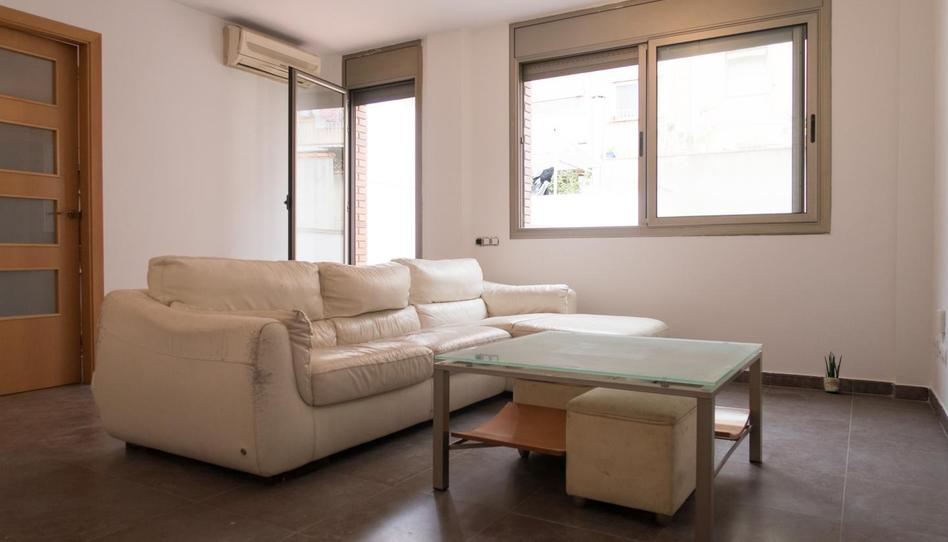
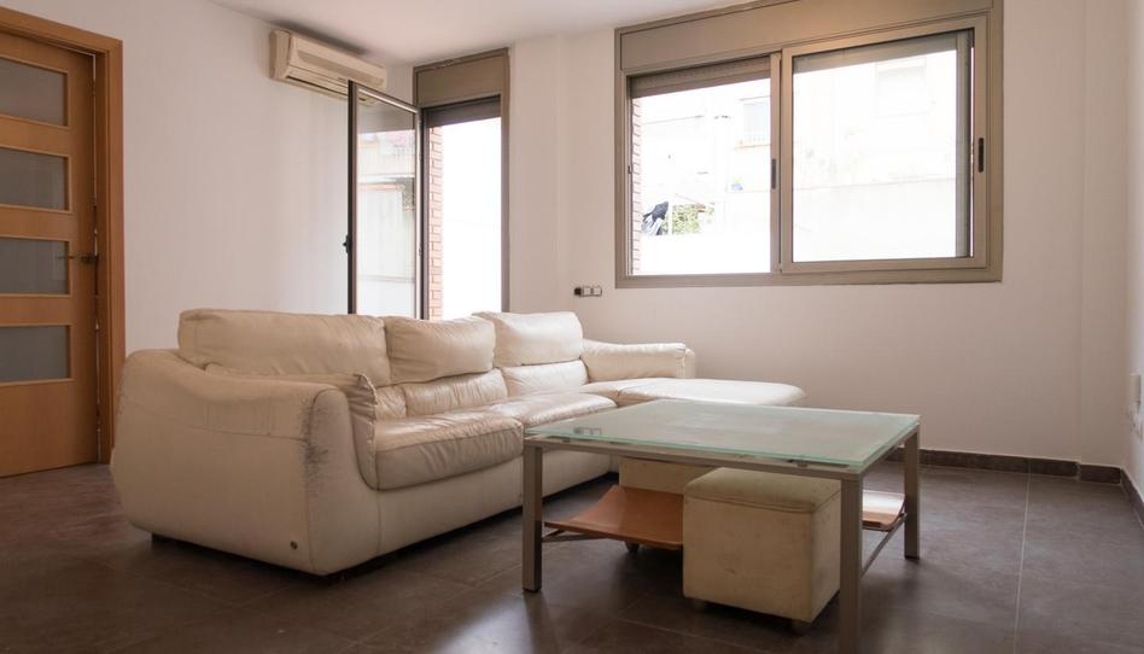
- potted plant [823,351,843,393]
